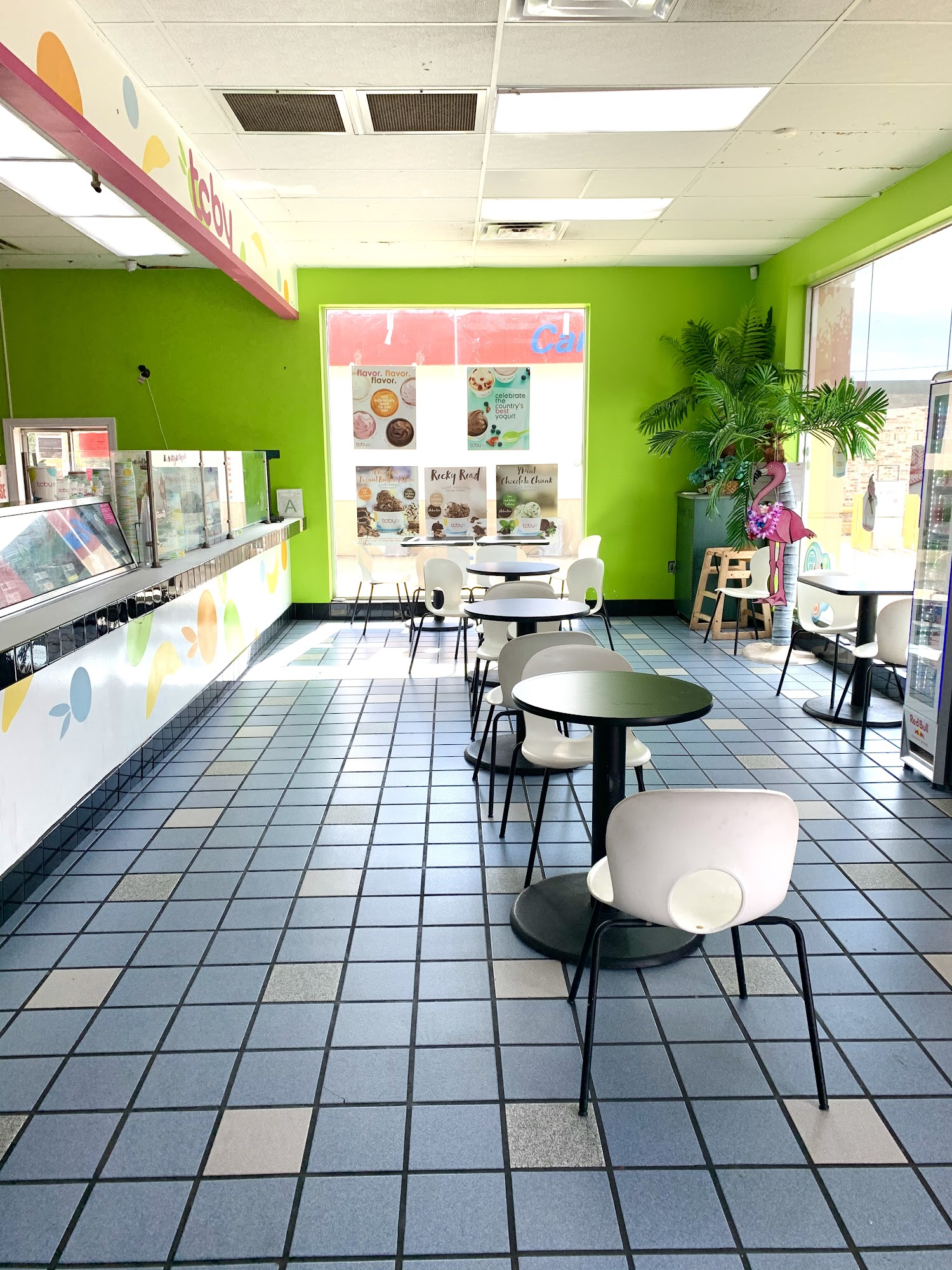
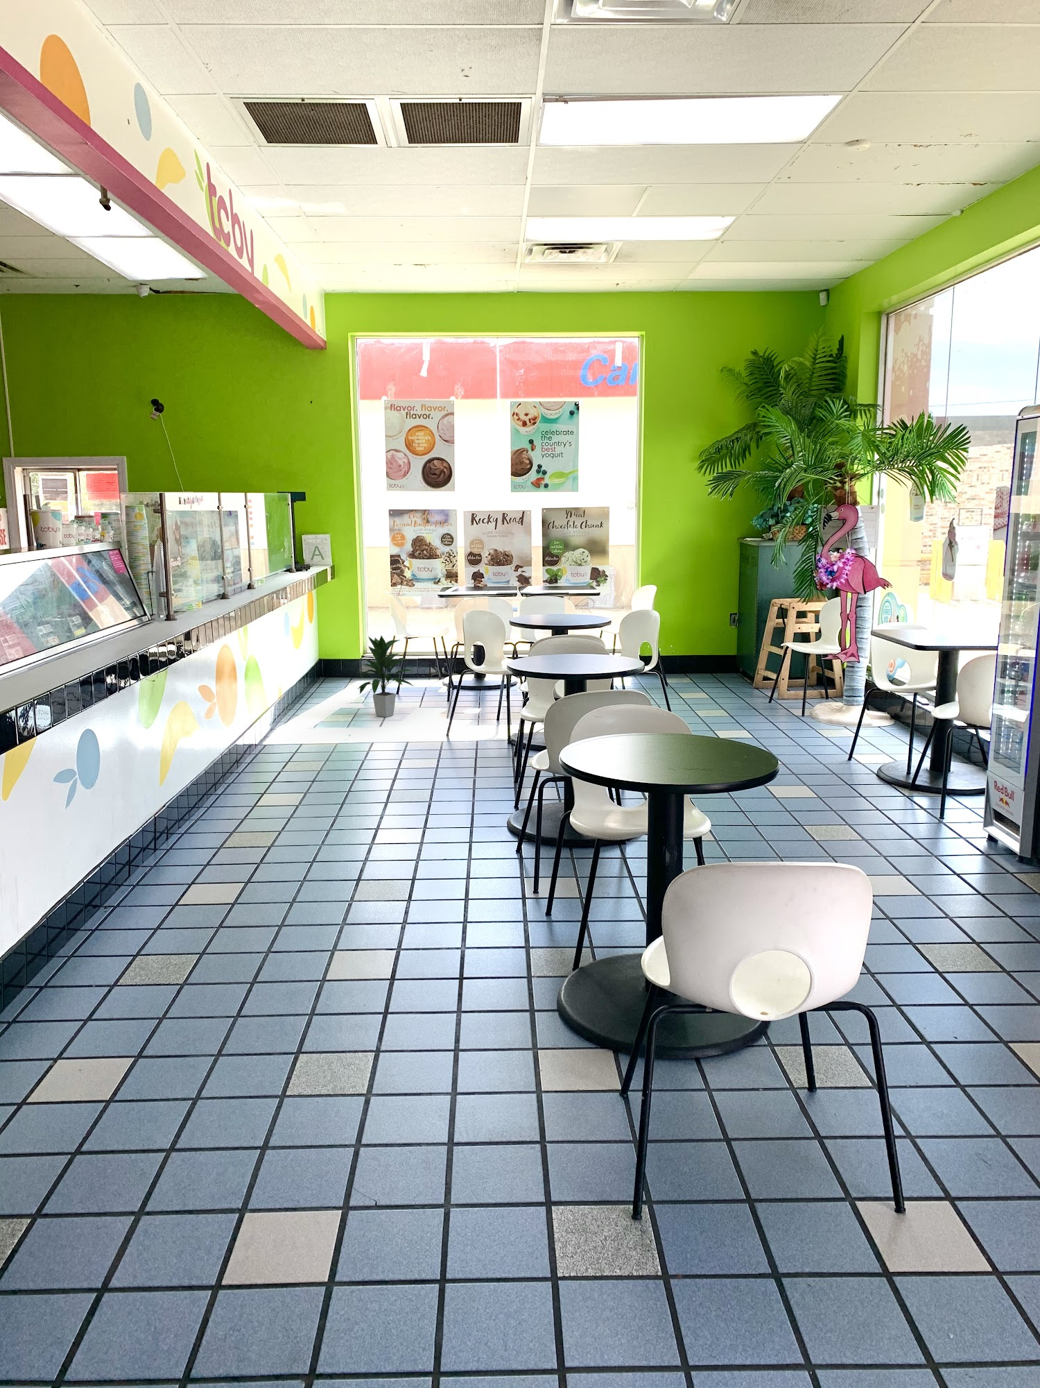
+ indoor plant [356,635,415,718]
